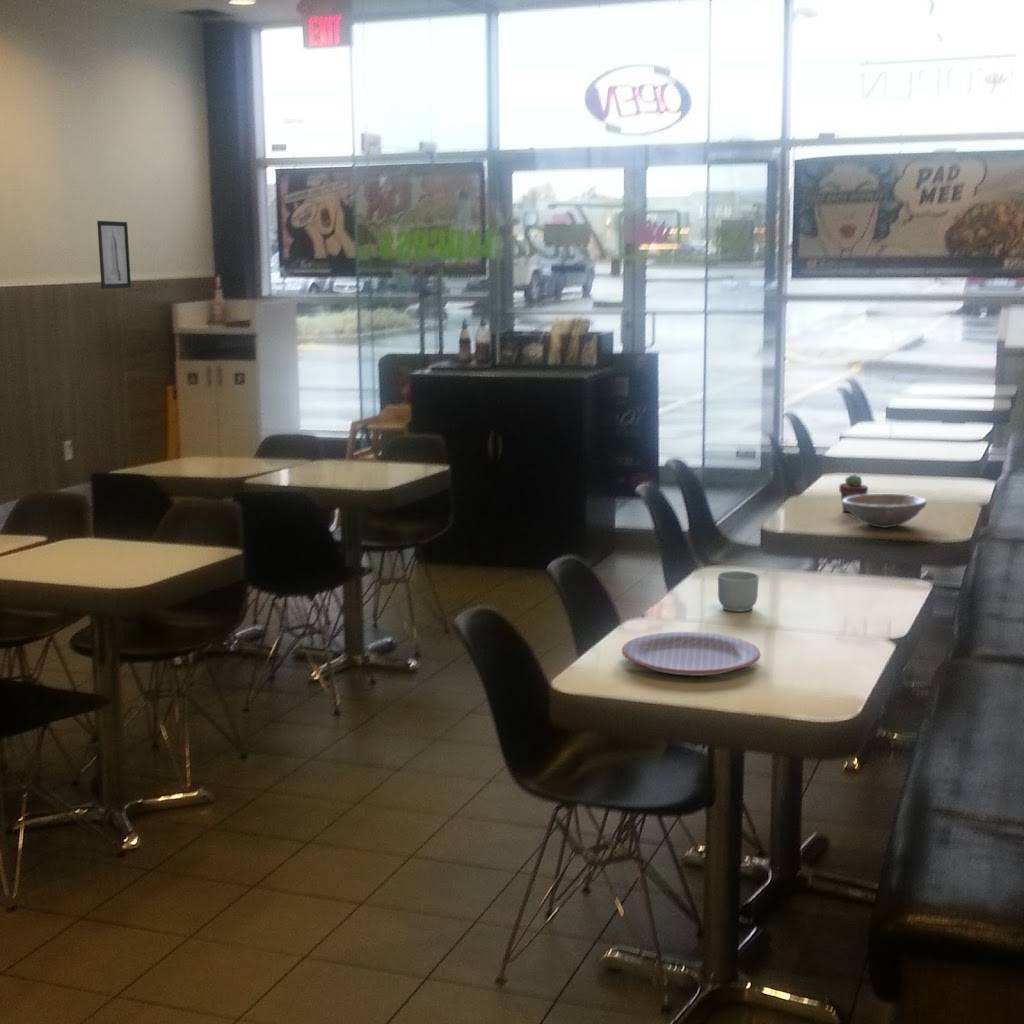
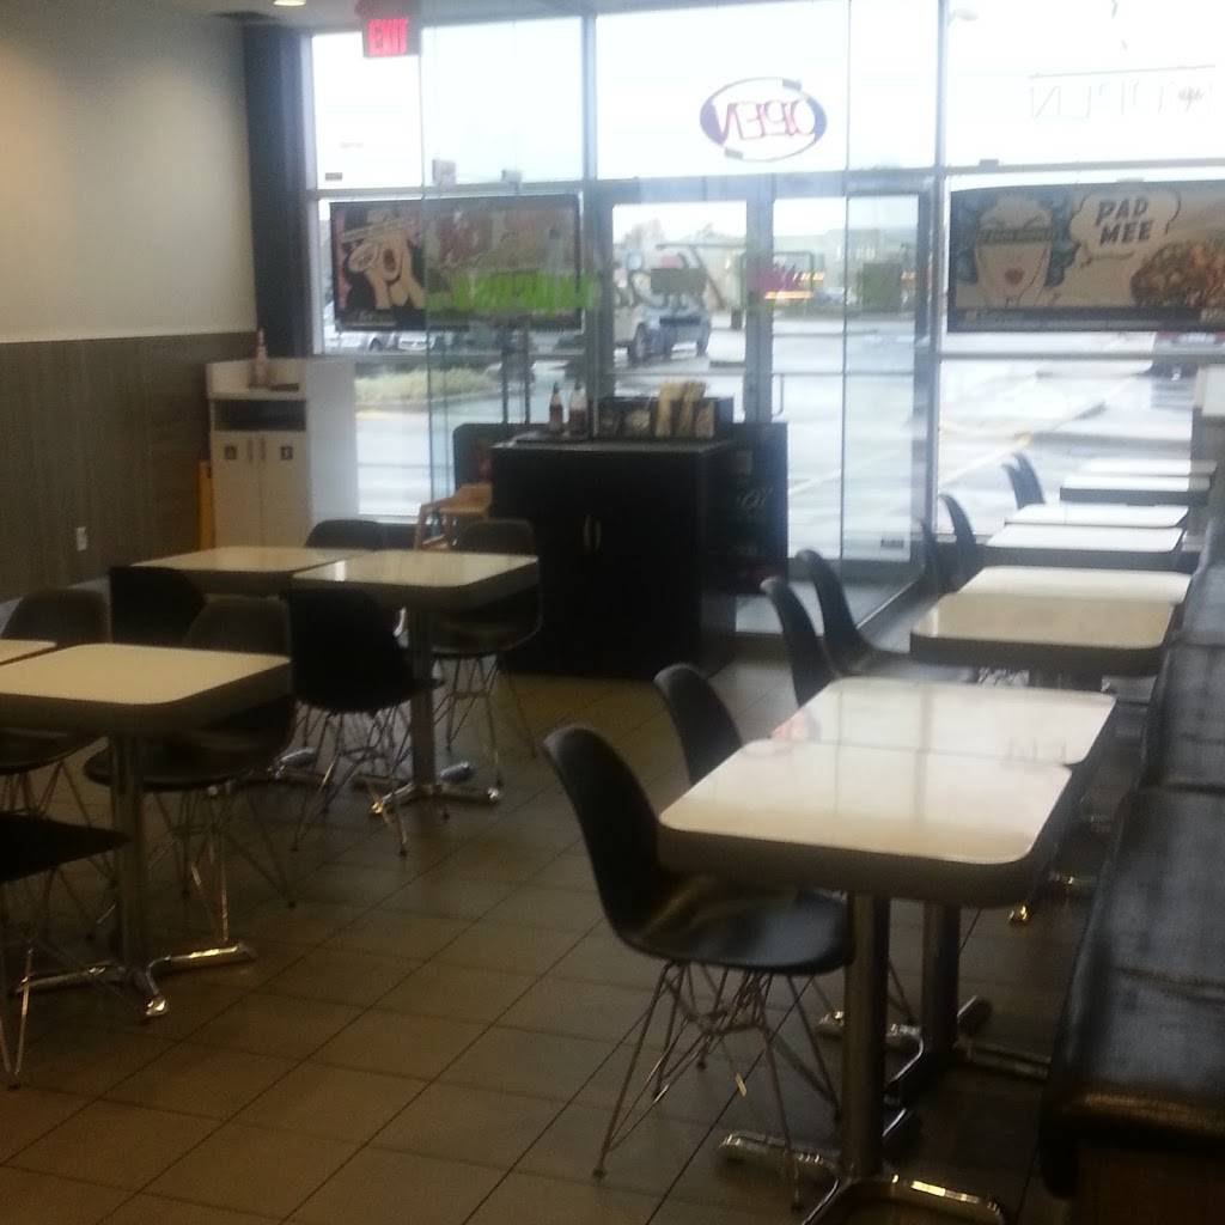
- wall art [96,220,132,289]
- bowl [842,493,928,529]
- mug [717,570,760,613]
- potted succulent [838,474,869,513]
- plate [621,631,762,677]
